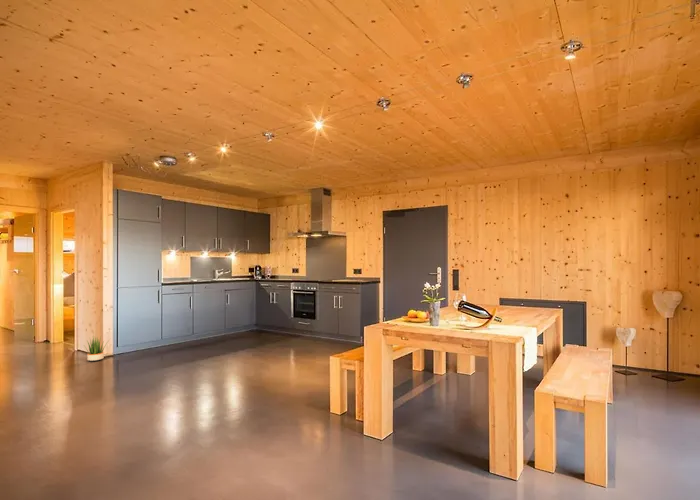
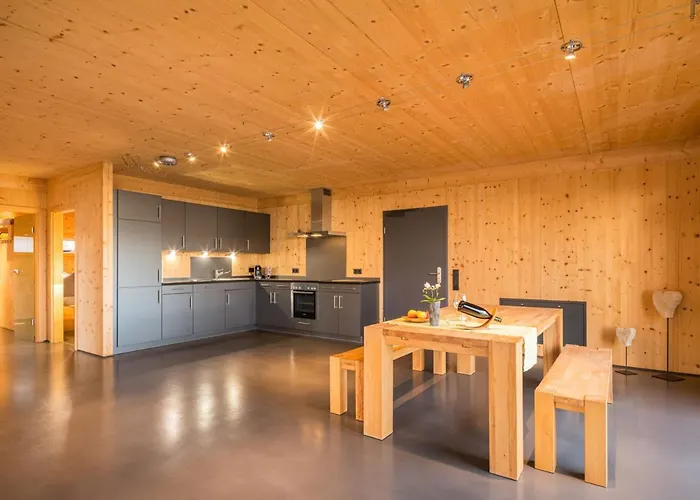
- potted plant [84,336,112,362]
